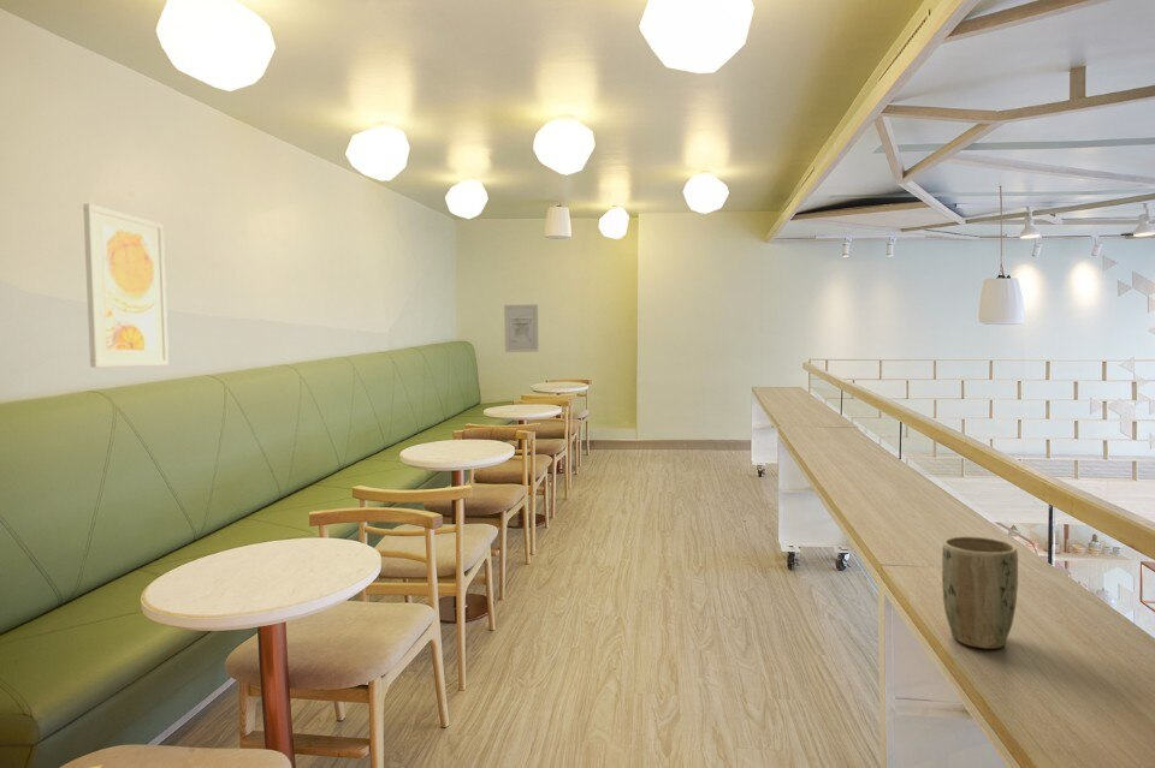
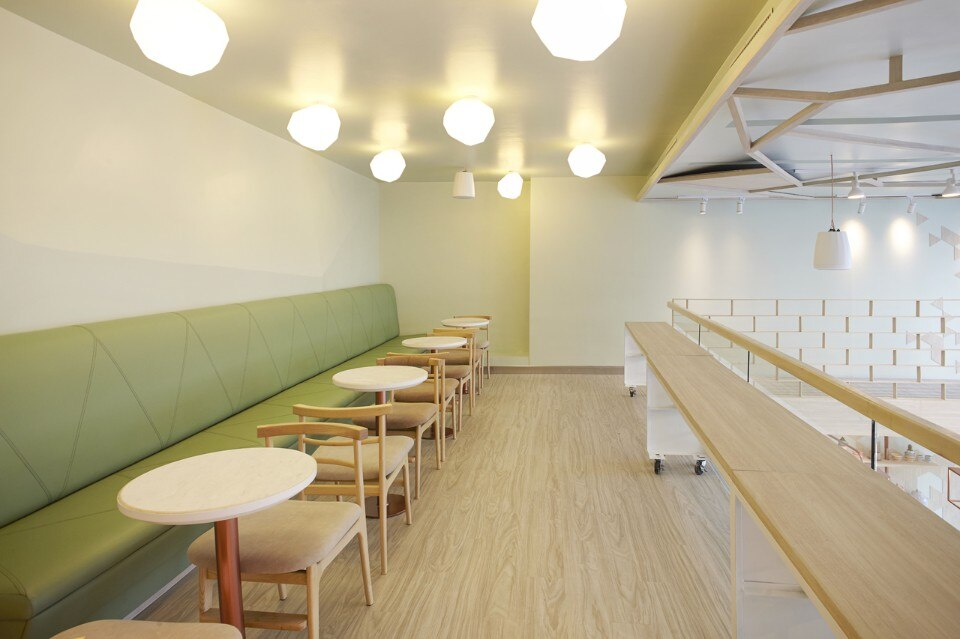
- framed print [82,203,170,369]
- plant pot [941,535,1019,650]
- wall art [503,303,540,353]
